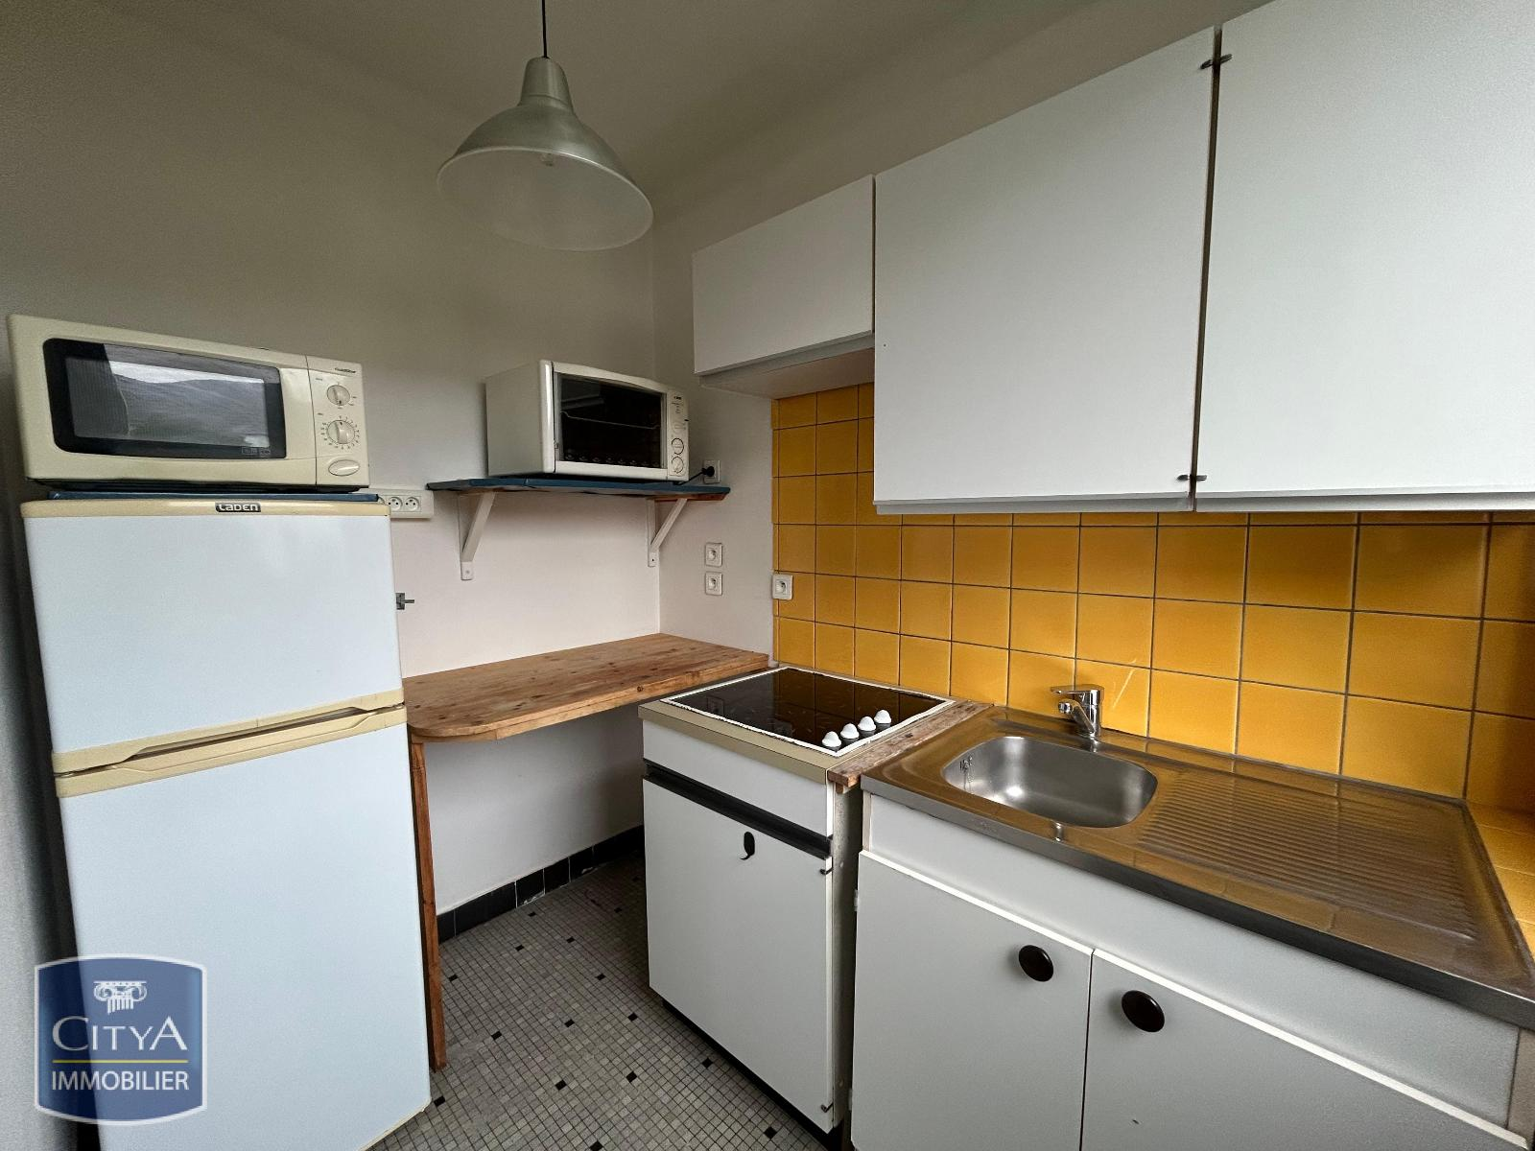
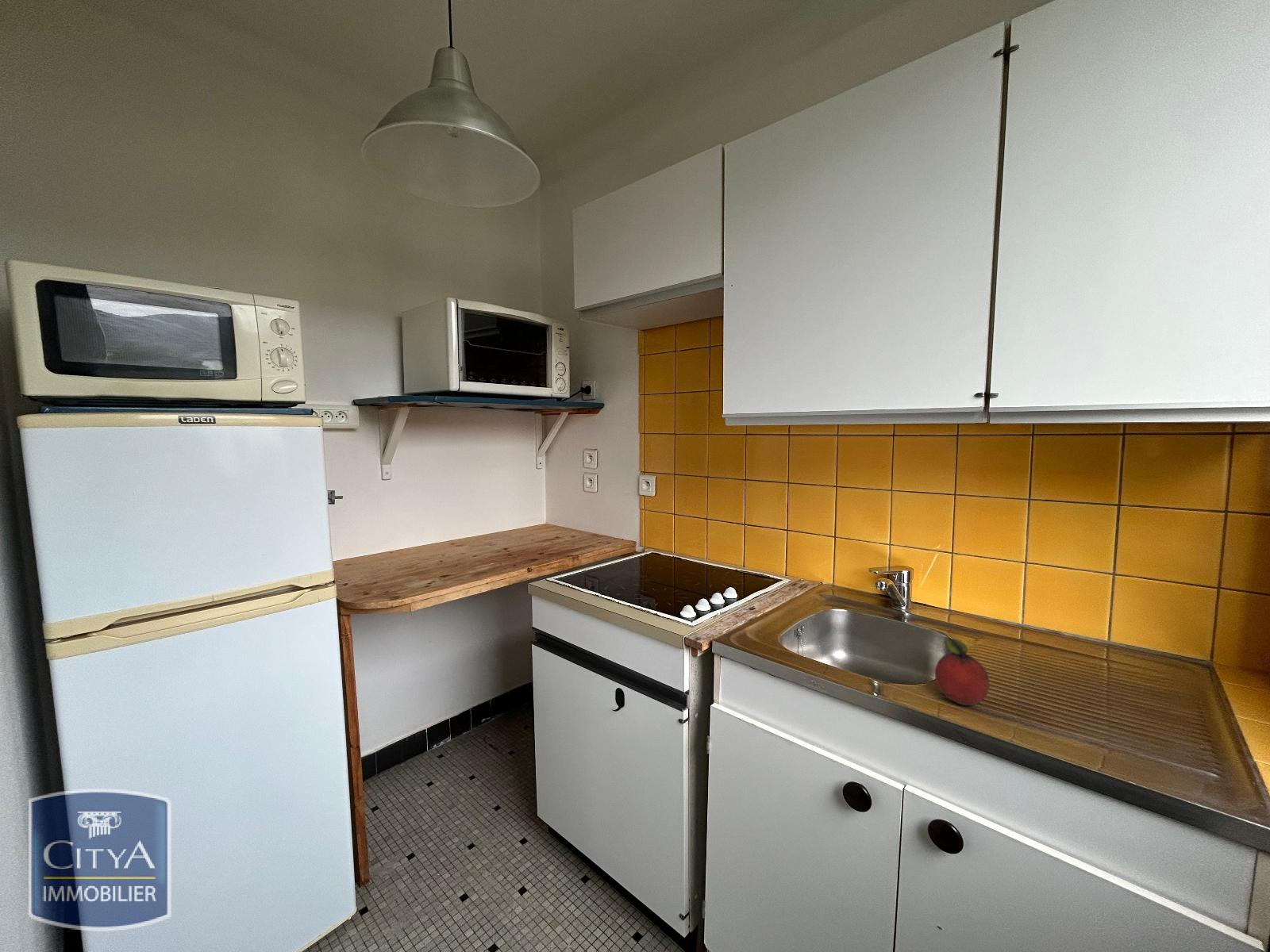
+ fruit [934,638,990,706]
